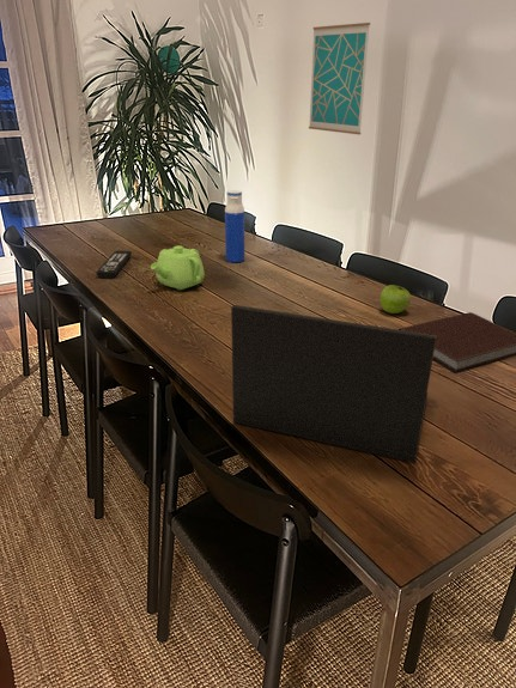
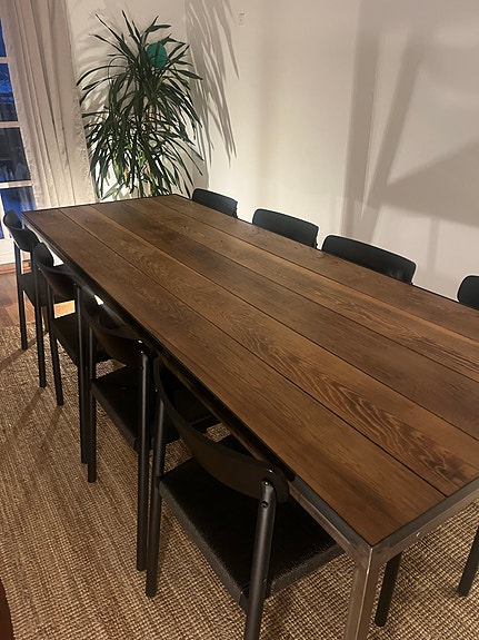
- teapot [150,244,206,291]
- laptop [230,304,437,464]
- notebook [397,311,516,373]
- water bottle [224,189,245,263]
- wall art [308,22,371,135]
- fruit [380,284,412,315]
- remote control [95,250,133,279]
